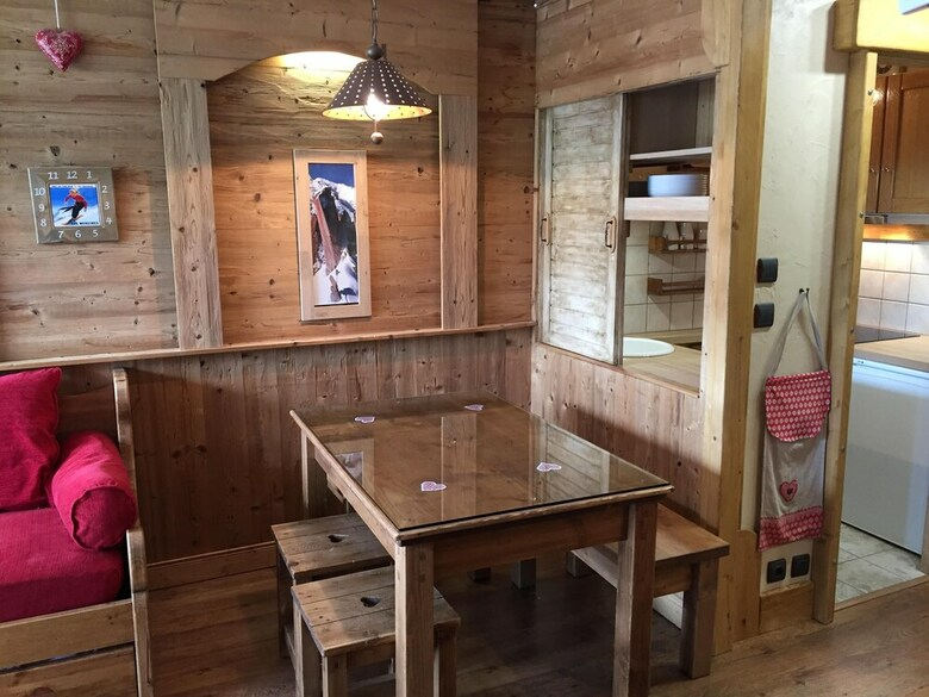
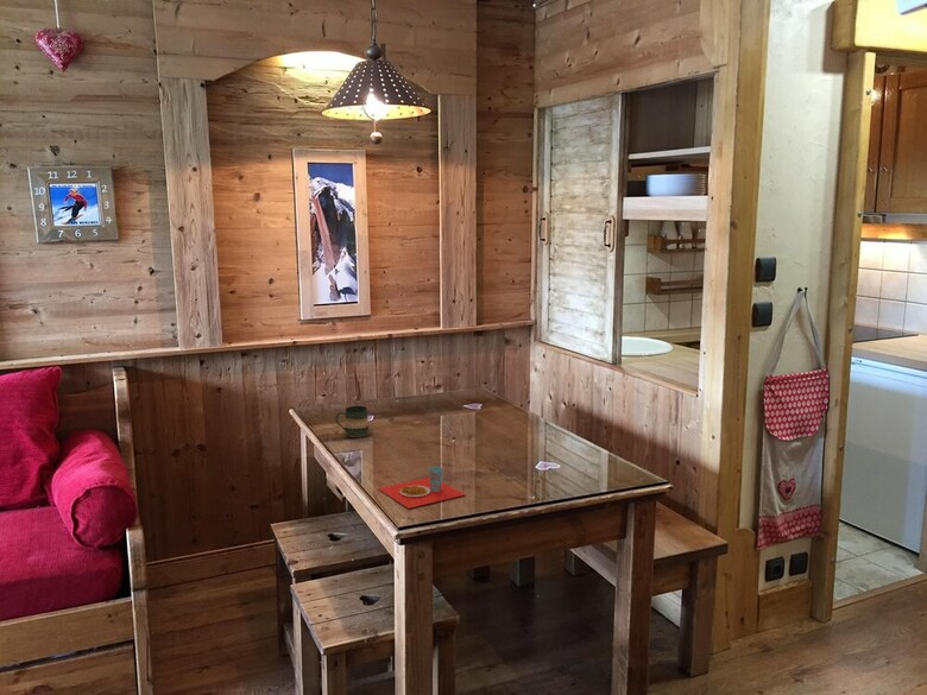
+ placemat [377,466,467,510]
+ mug [334,405,370,438]
